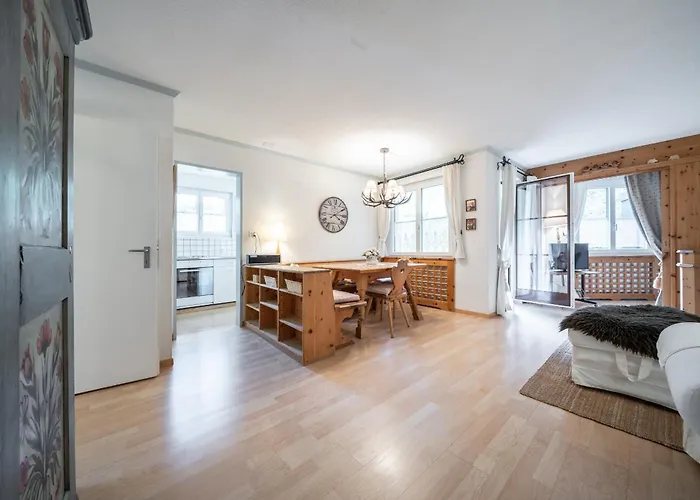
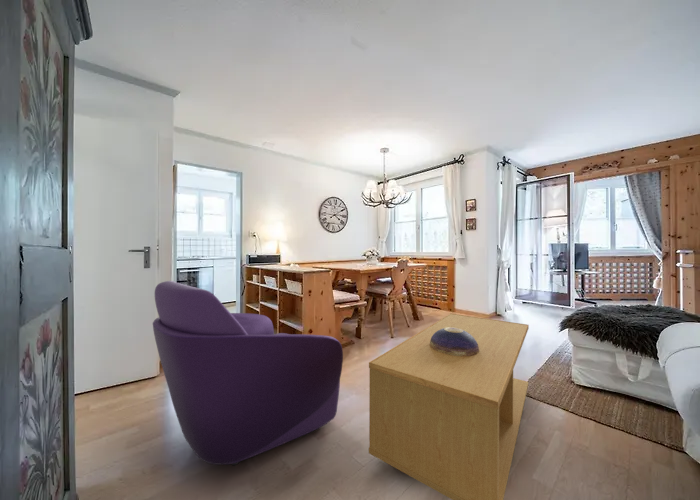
+ armchair [152,280,344,466]
+ decorative bowl [430,327,479,356]
+ coffee table [368,313,530,500]
